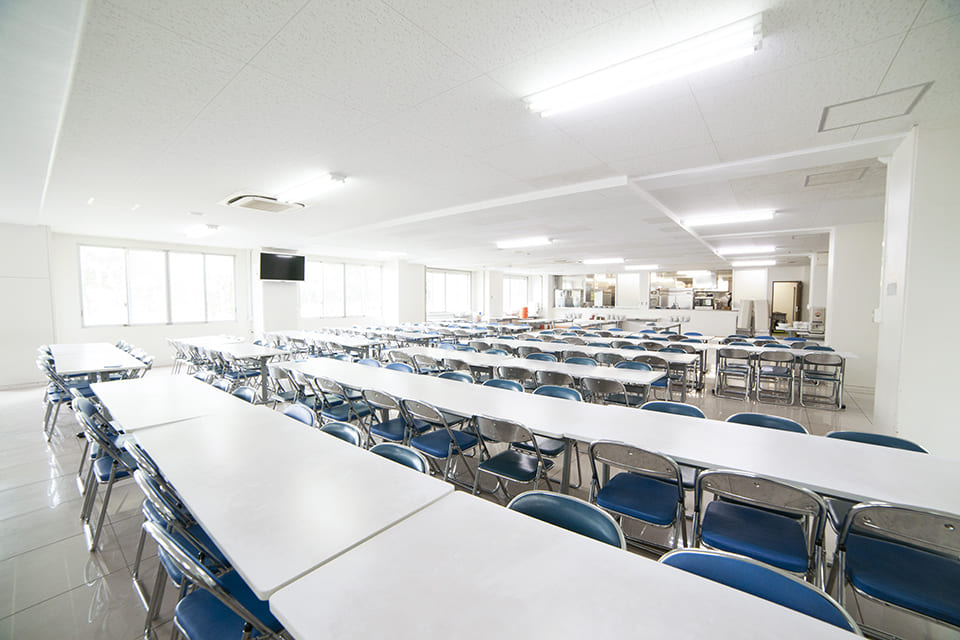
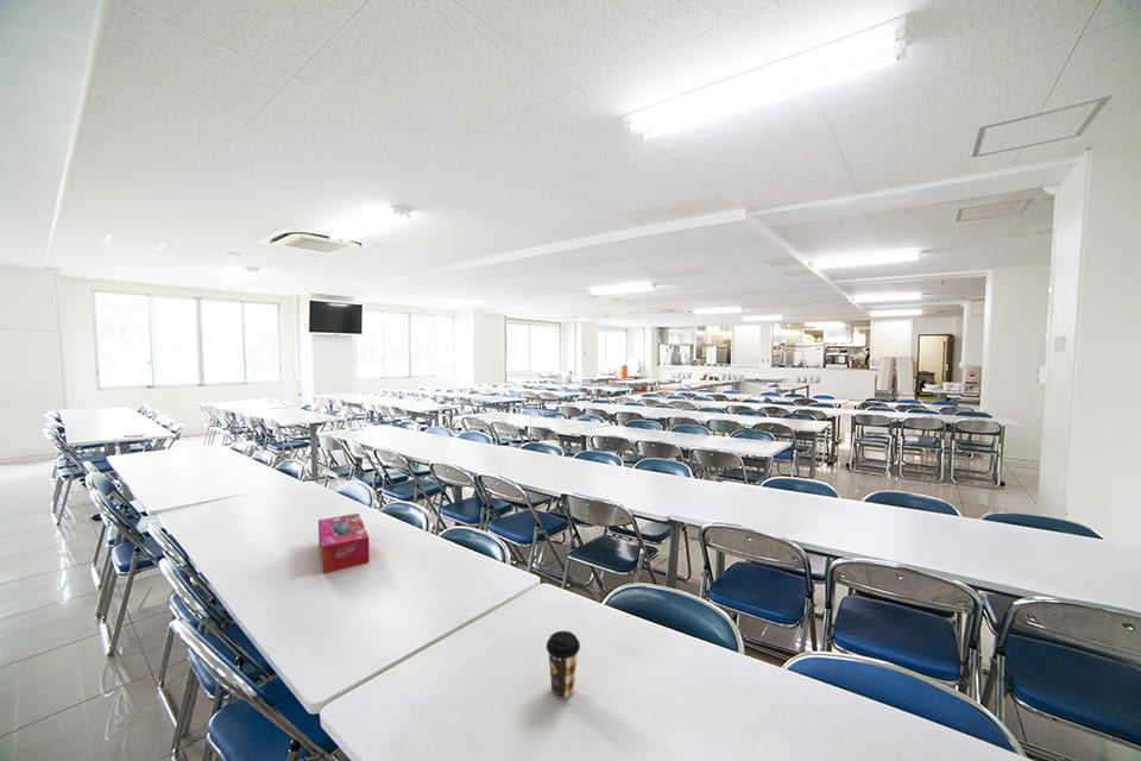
+ coffee cup [546,630,581,699]
+ tissue box [317,512,371,574]
